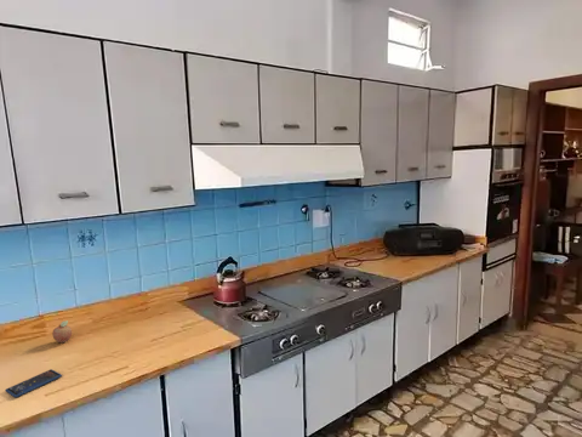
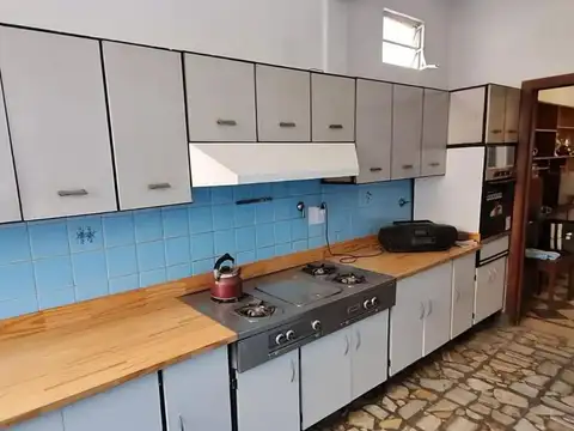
- smartphone [4,368,63,398]
- fruit [51,319,73,344]
